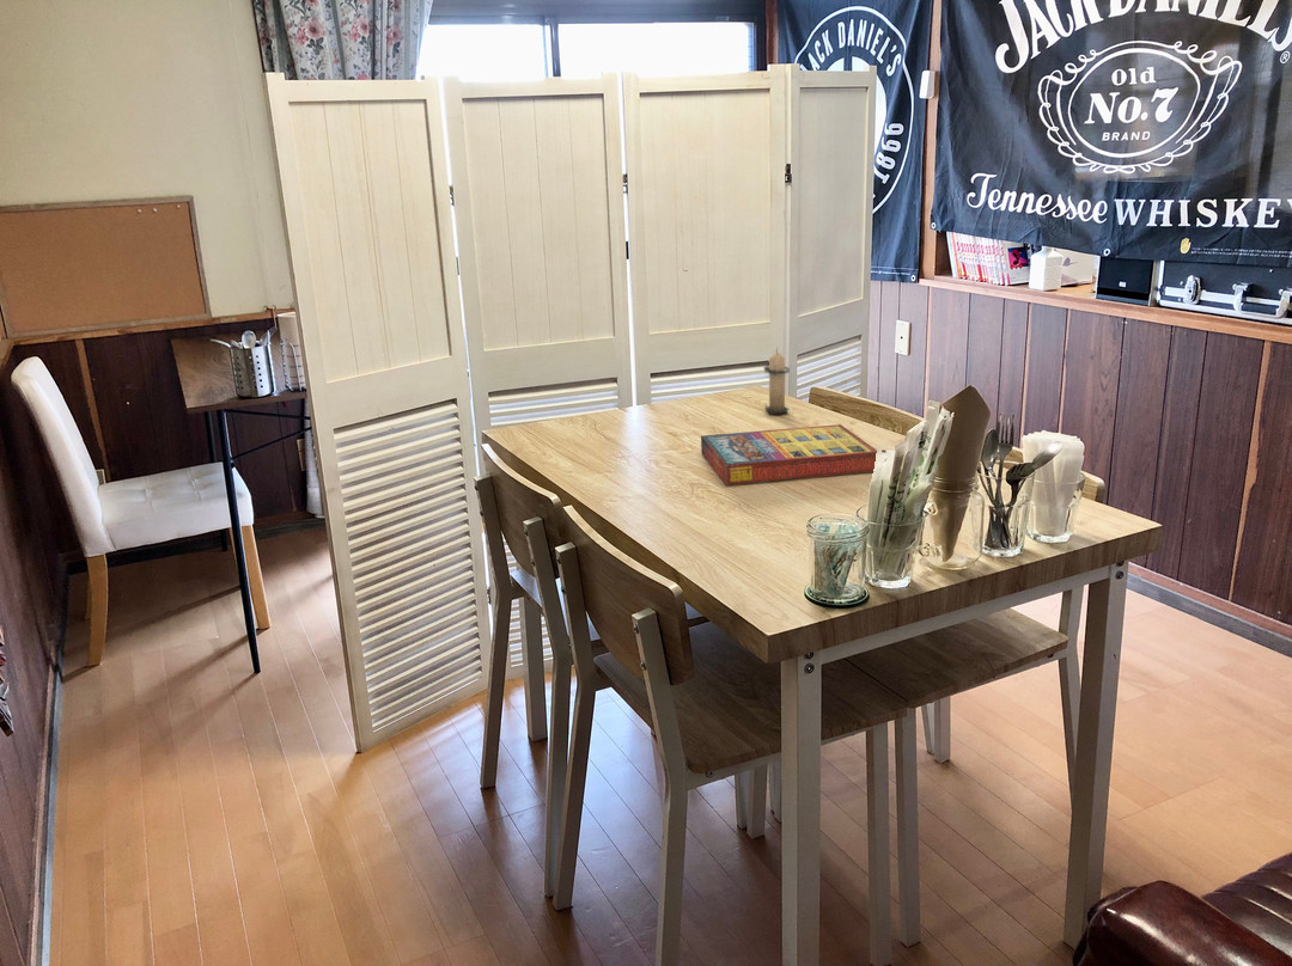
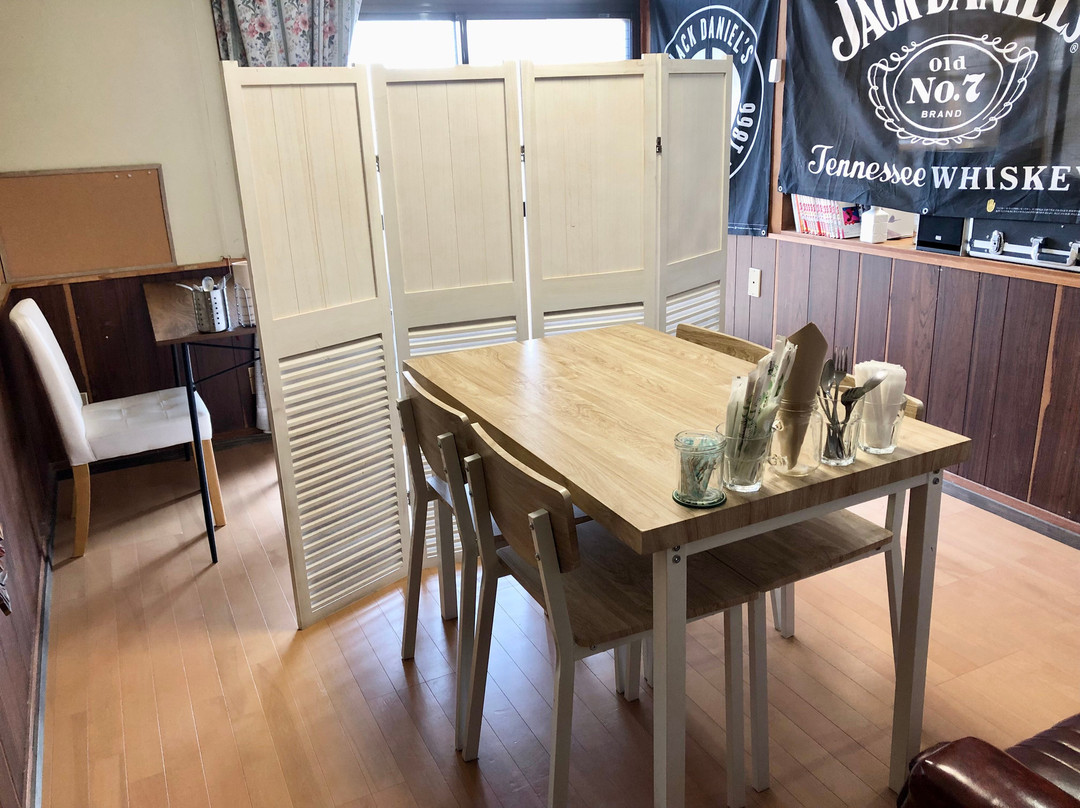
- candle [762,348,792,415]
- game compilation box [700,423,878,485]
